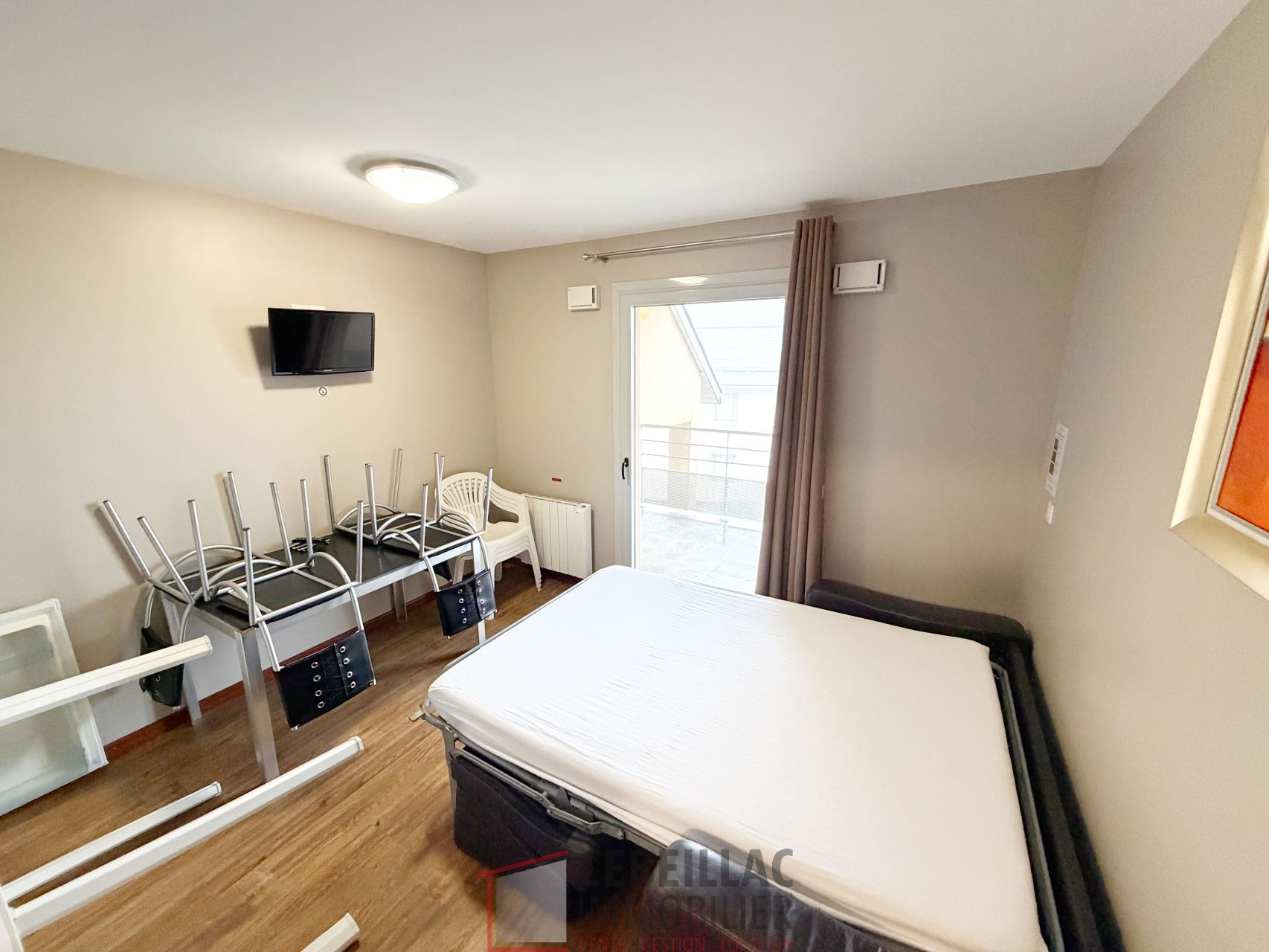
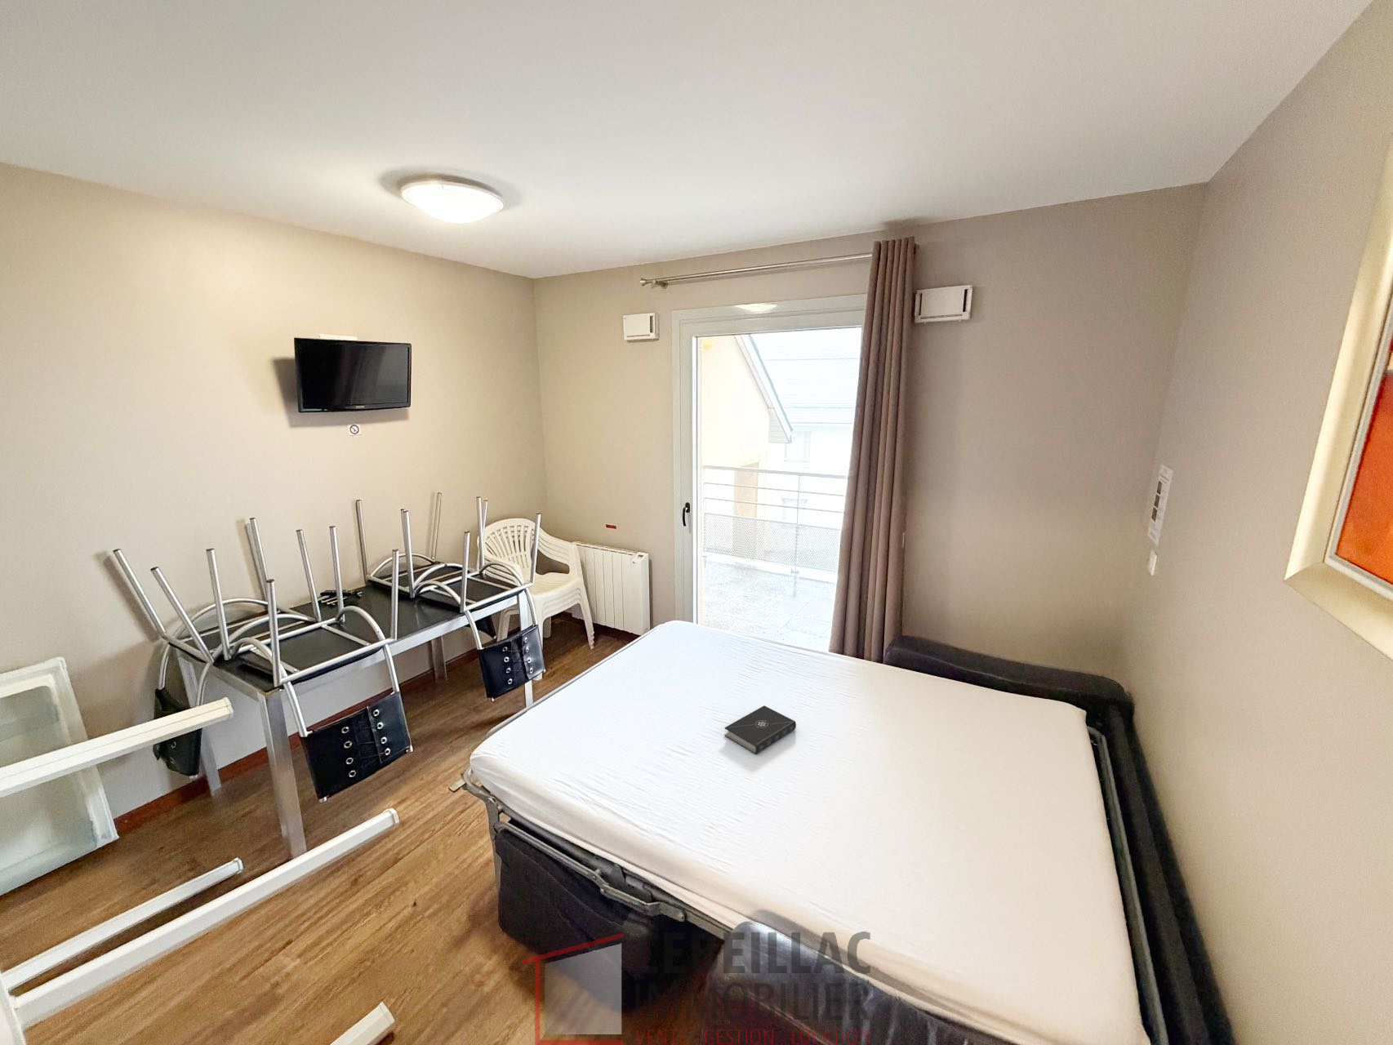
+ book [723,705,797,755]
